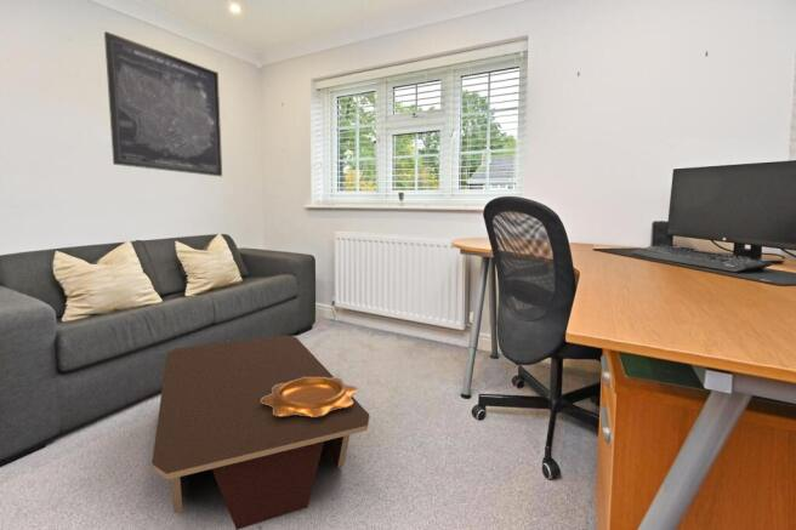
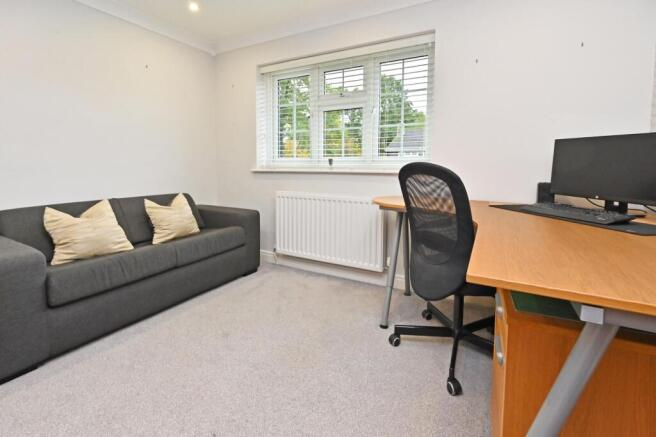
- coffee table [150,335,370,530]
- decorative bowl [261,376,359,417]
- wall art [103,30,223,177]
